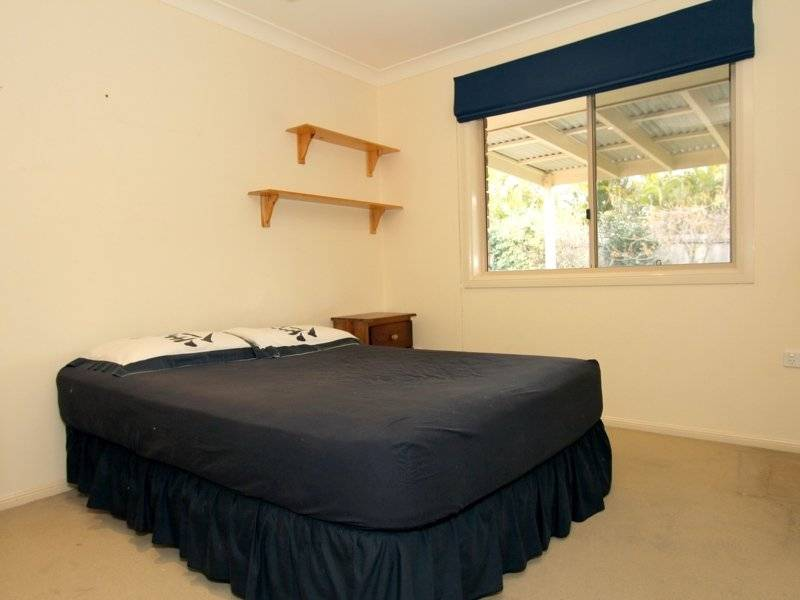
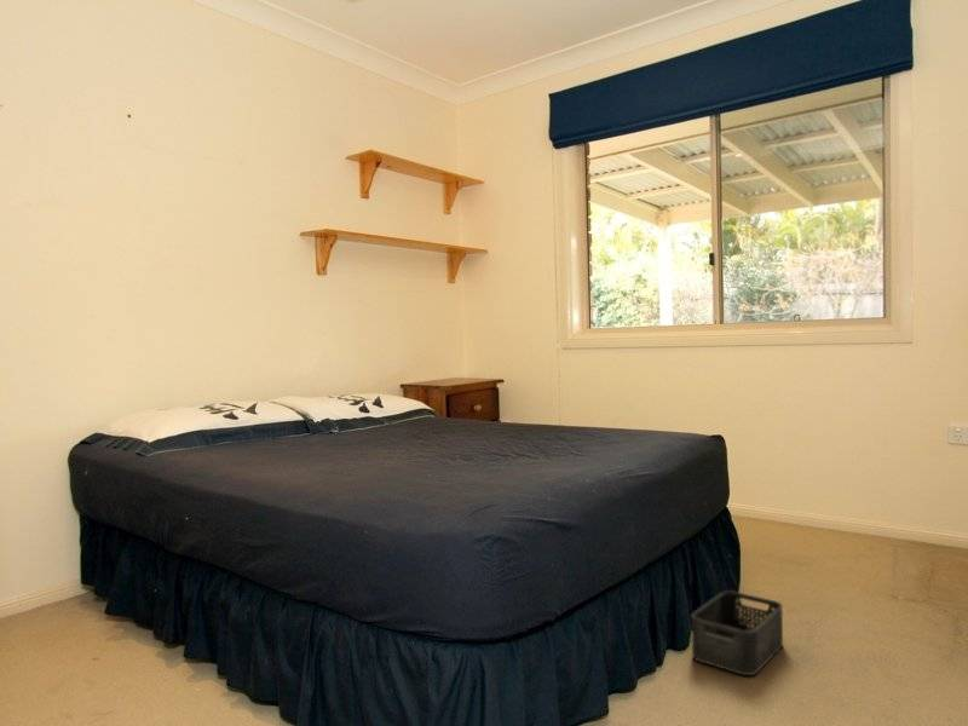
+ storage bin [691,589,784,676]
